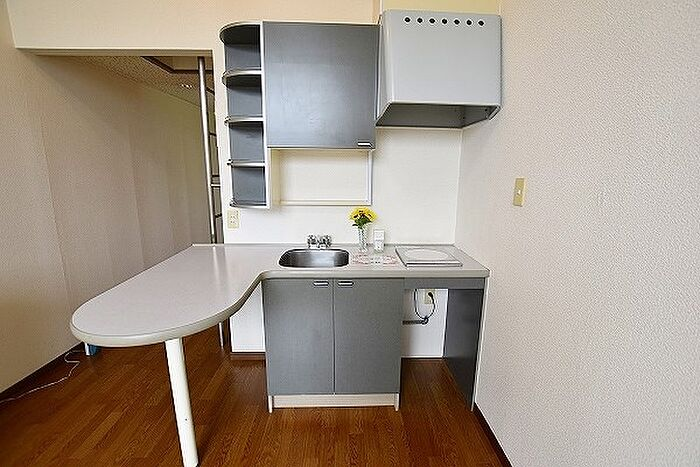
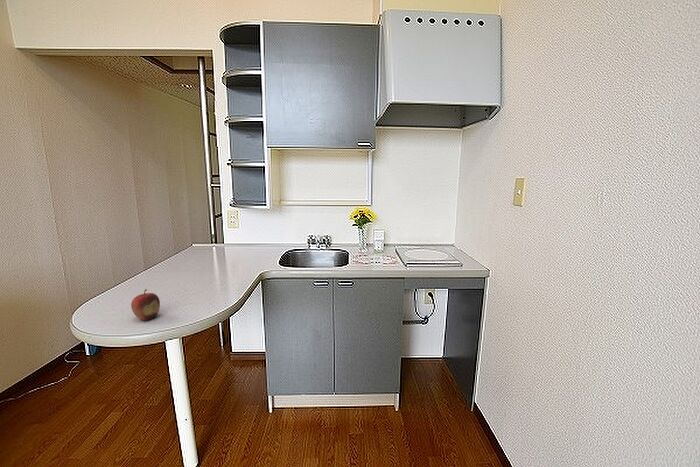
+ fruit [130,288,161,322]
